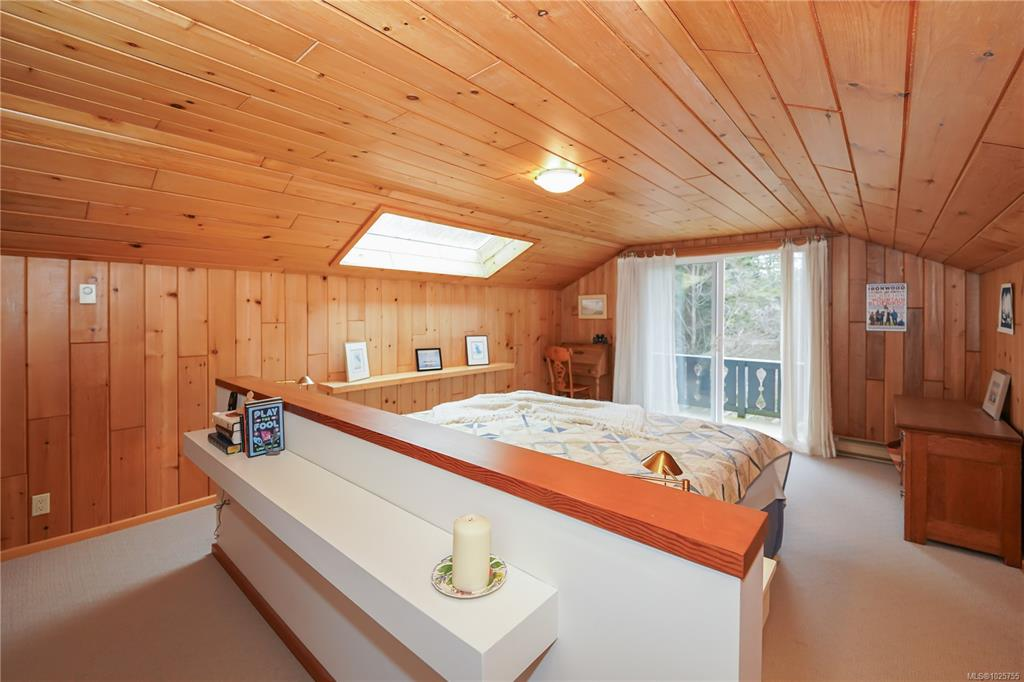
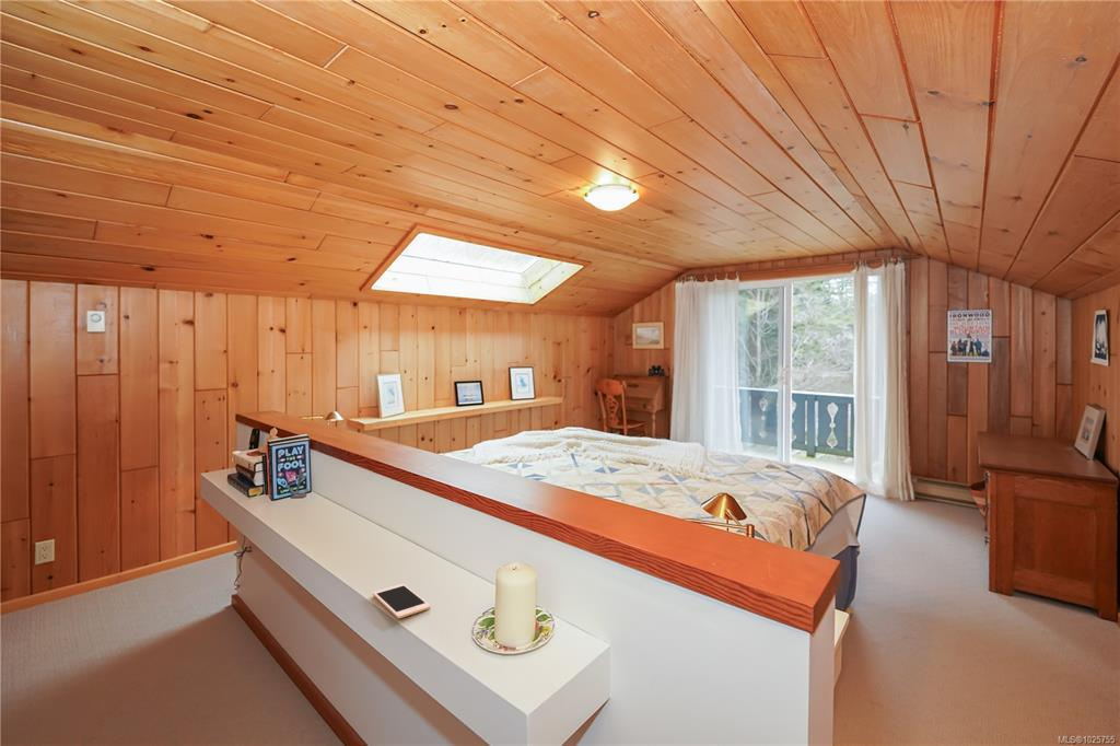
+ cell phone [372,583,432,619]
